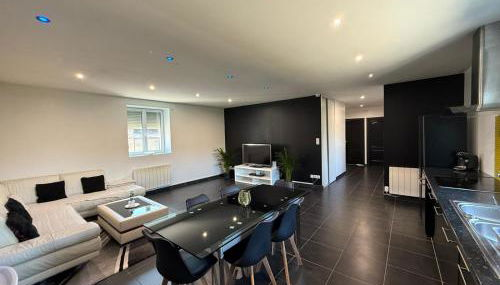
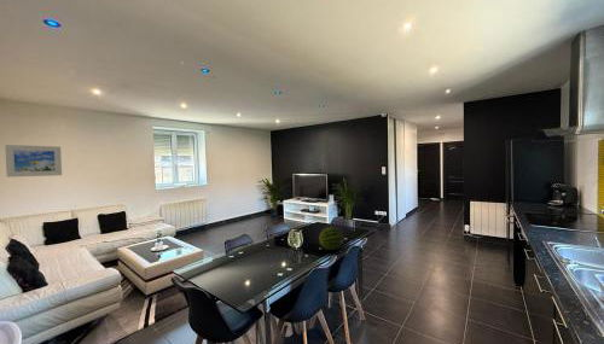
+ fruit [318,226,344,251]
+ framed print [4,144,63,179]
